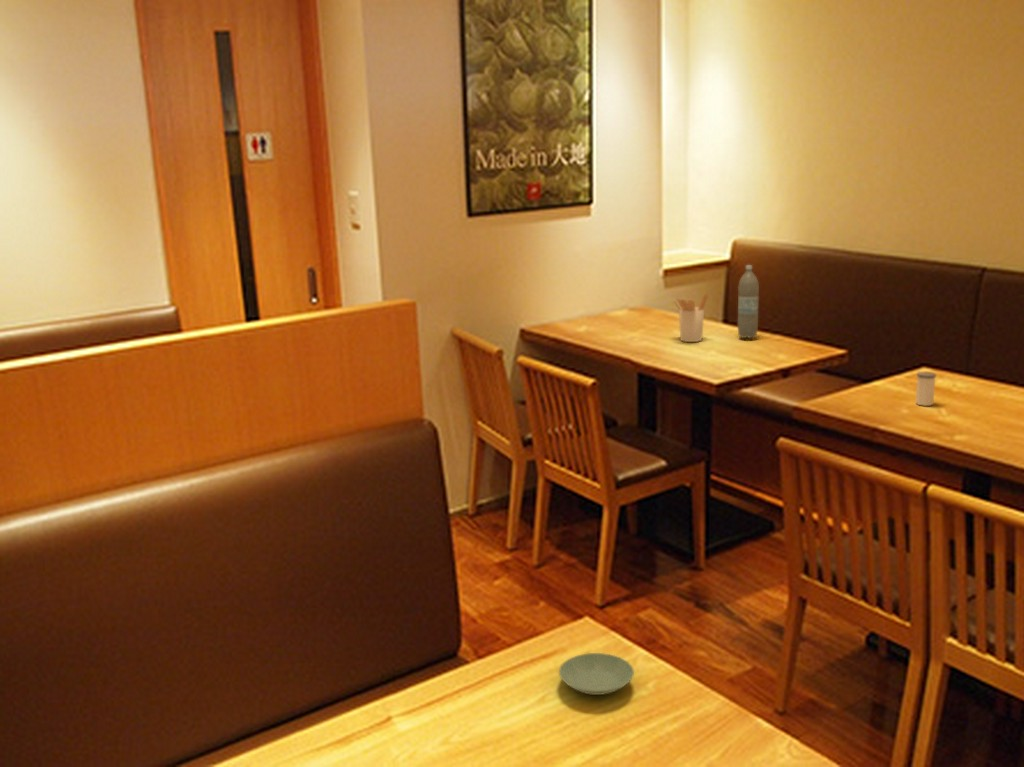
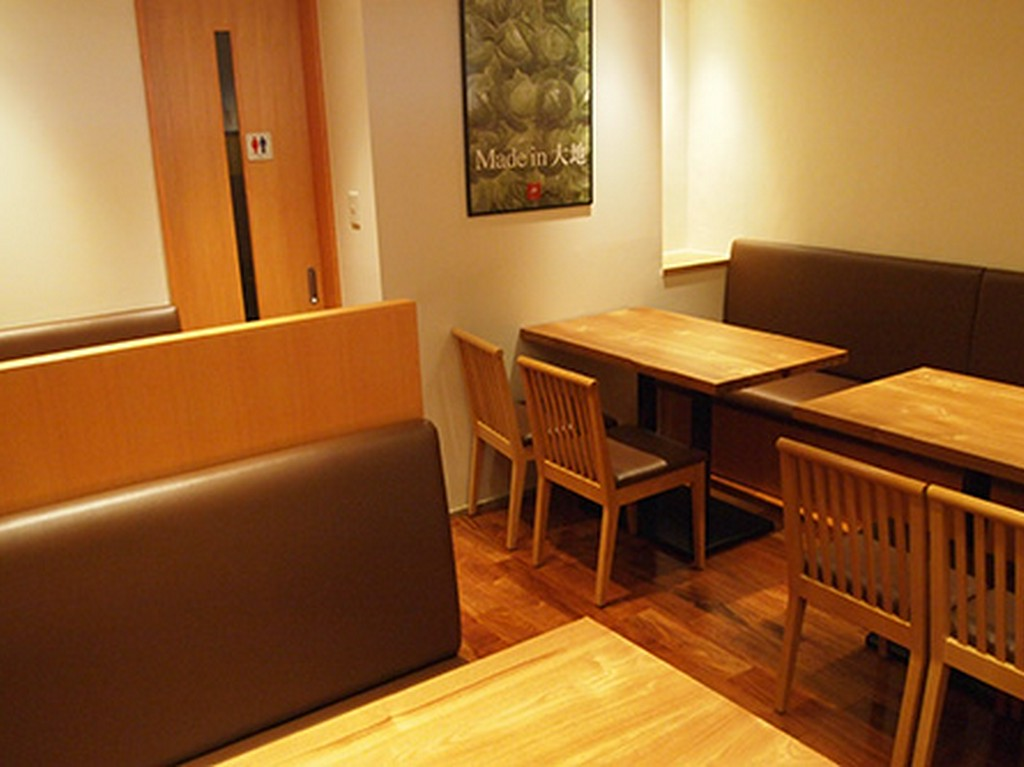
- salt shaker [915,371,937,407]
- utensil holder [673,293,709,343]
- saucer [558,652,635,696]
- water bottle [737,264,760,339]
